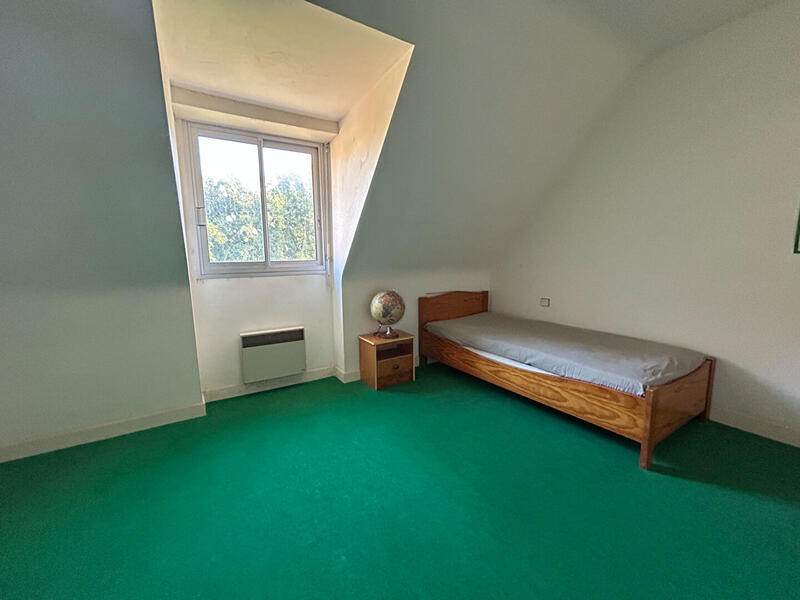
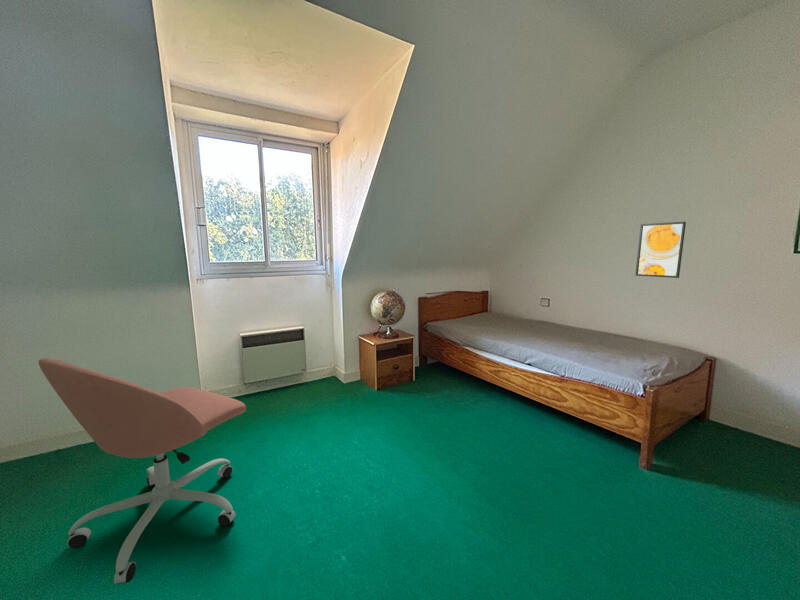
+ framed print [634,221,687,279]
+ office chair [38,357,247,585]
